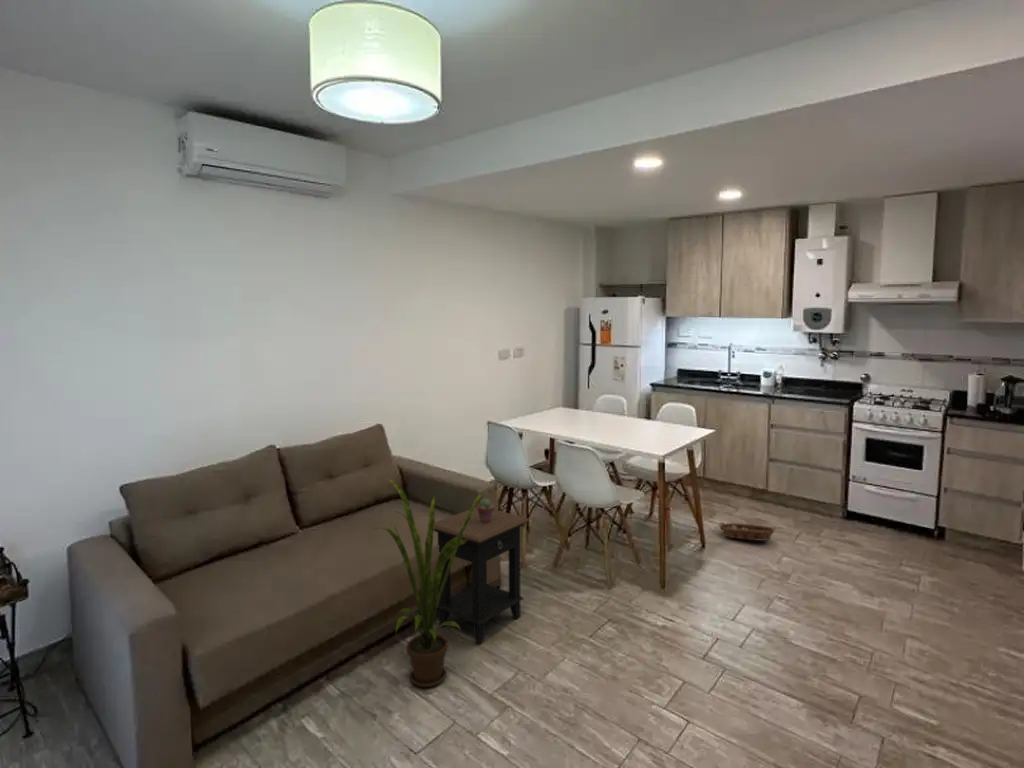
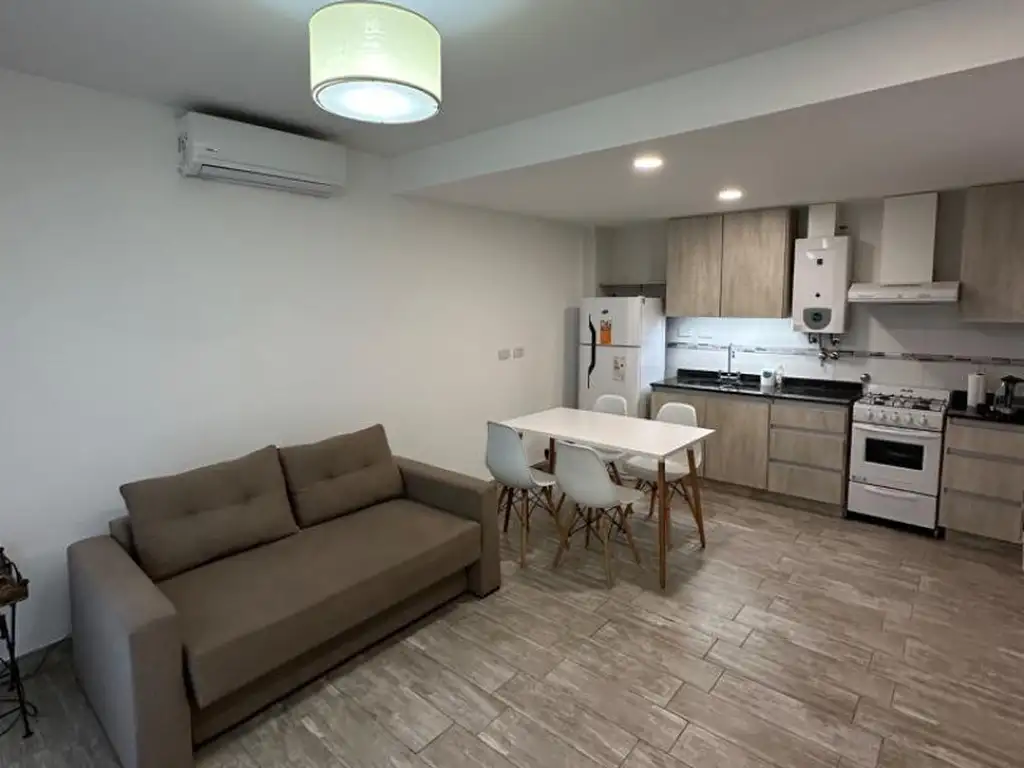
- potted succulent [476,498,496,523]
- basket [718,521,777,542]
- side table [434,506,530,645]
- house plant [371,476,486,688]
